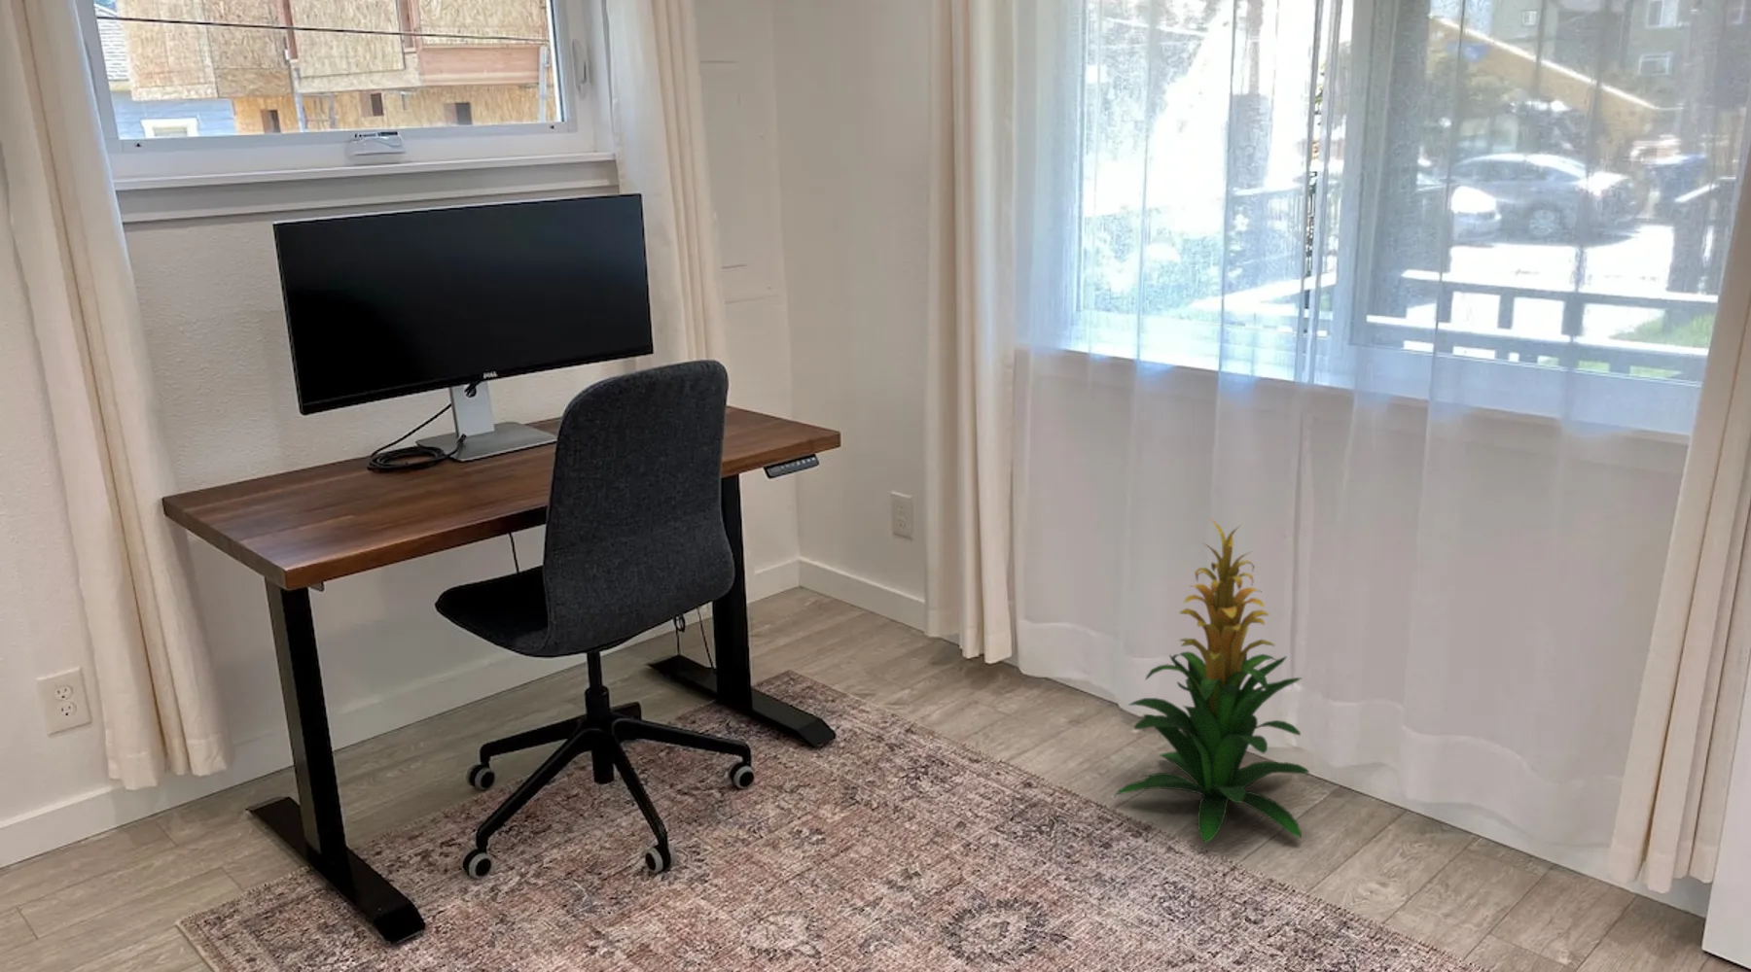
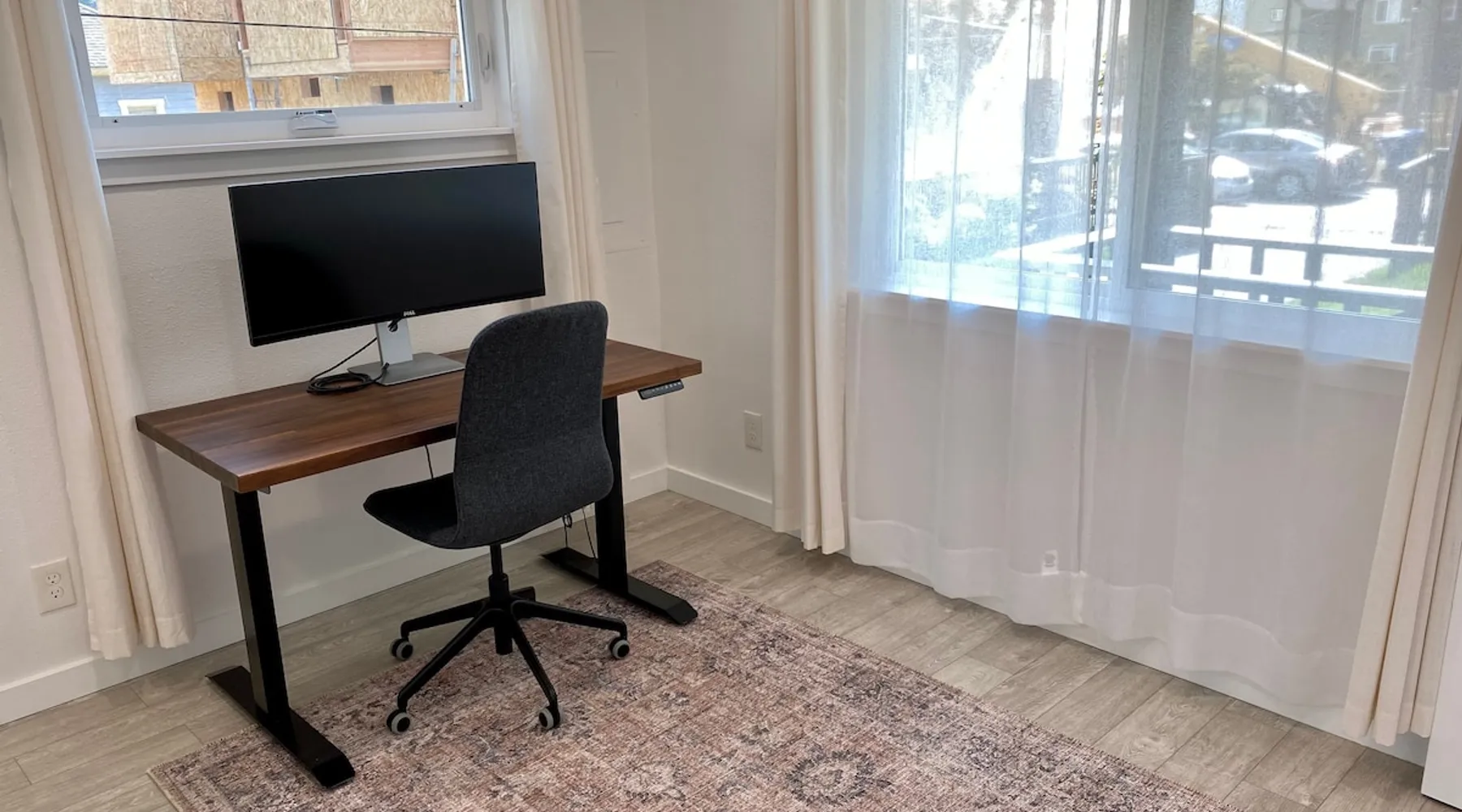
- indoor plant [1115,518,1311,844]
